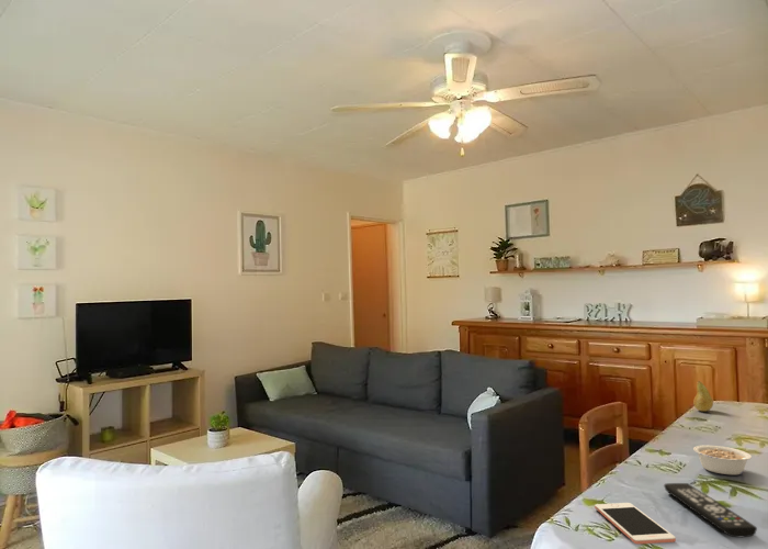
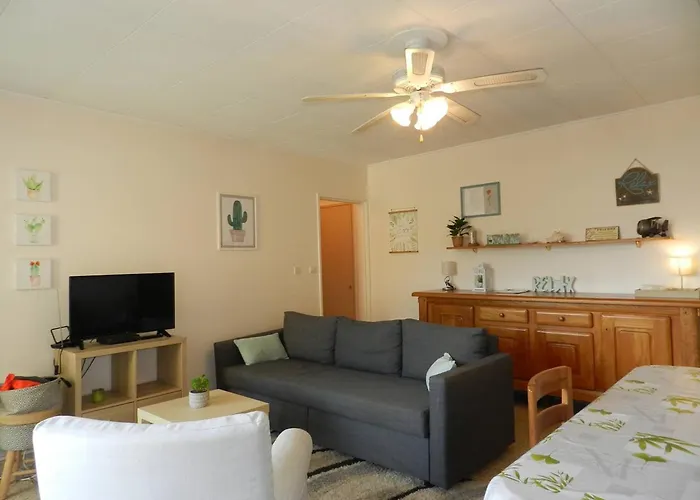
- legume [692,445,753,475]
- fruit [692,380,714,413]
- cell phone [594,502,677,546]
- remote control [663,482,758,538]
